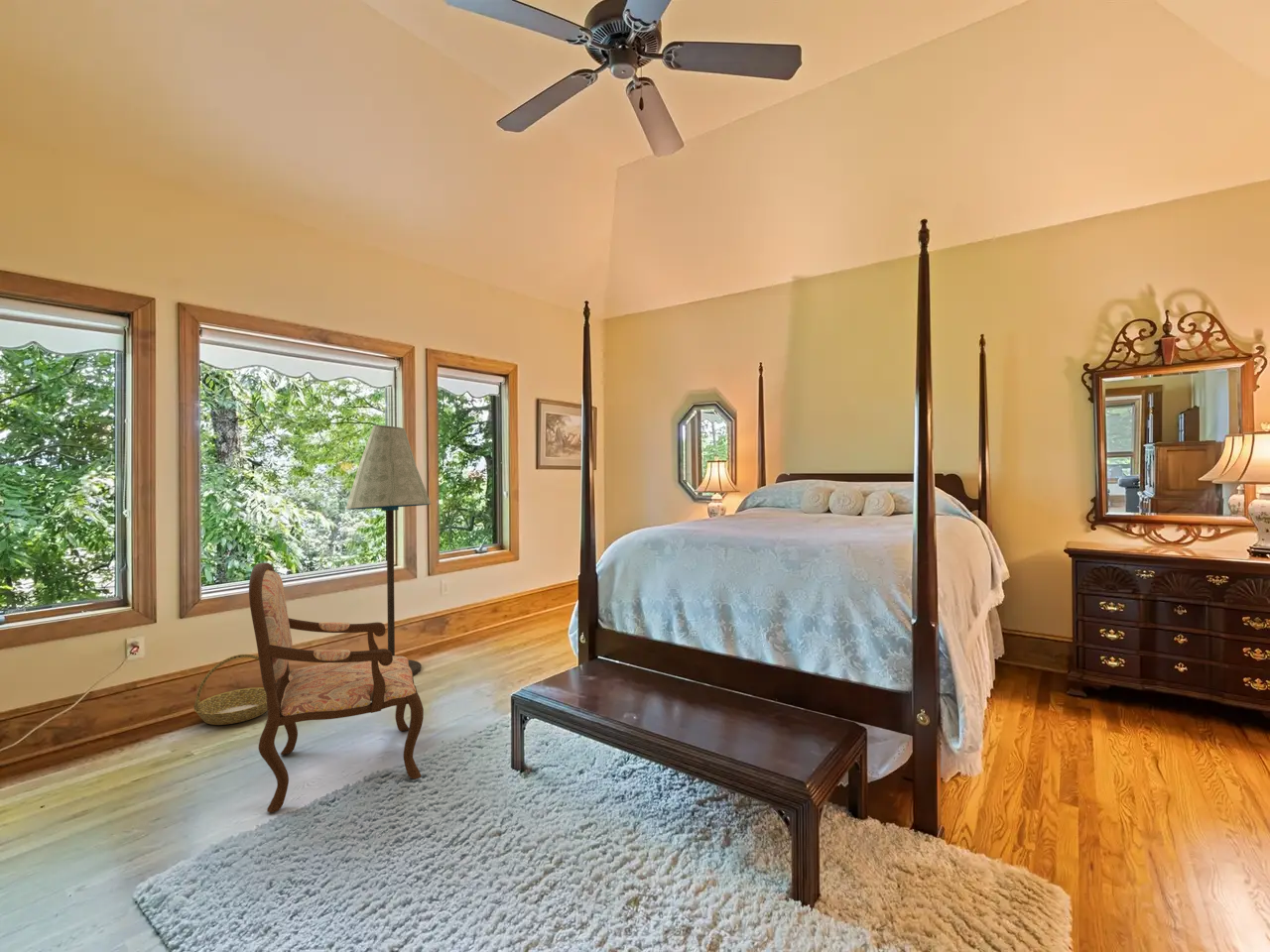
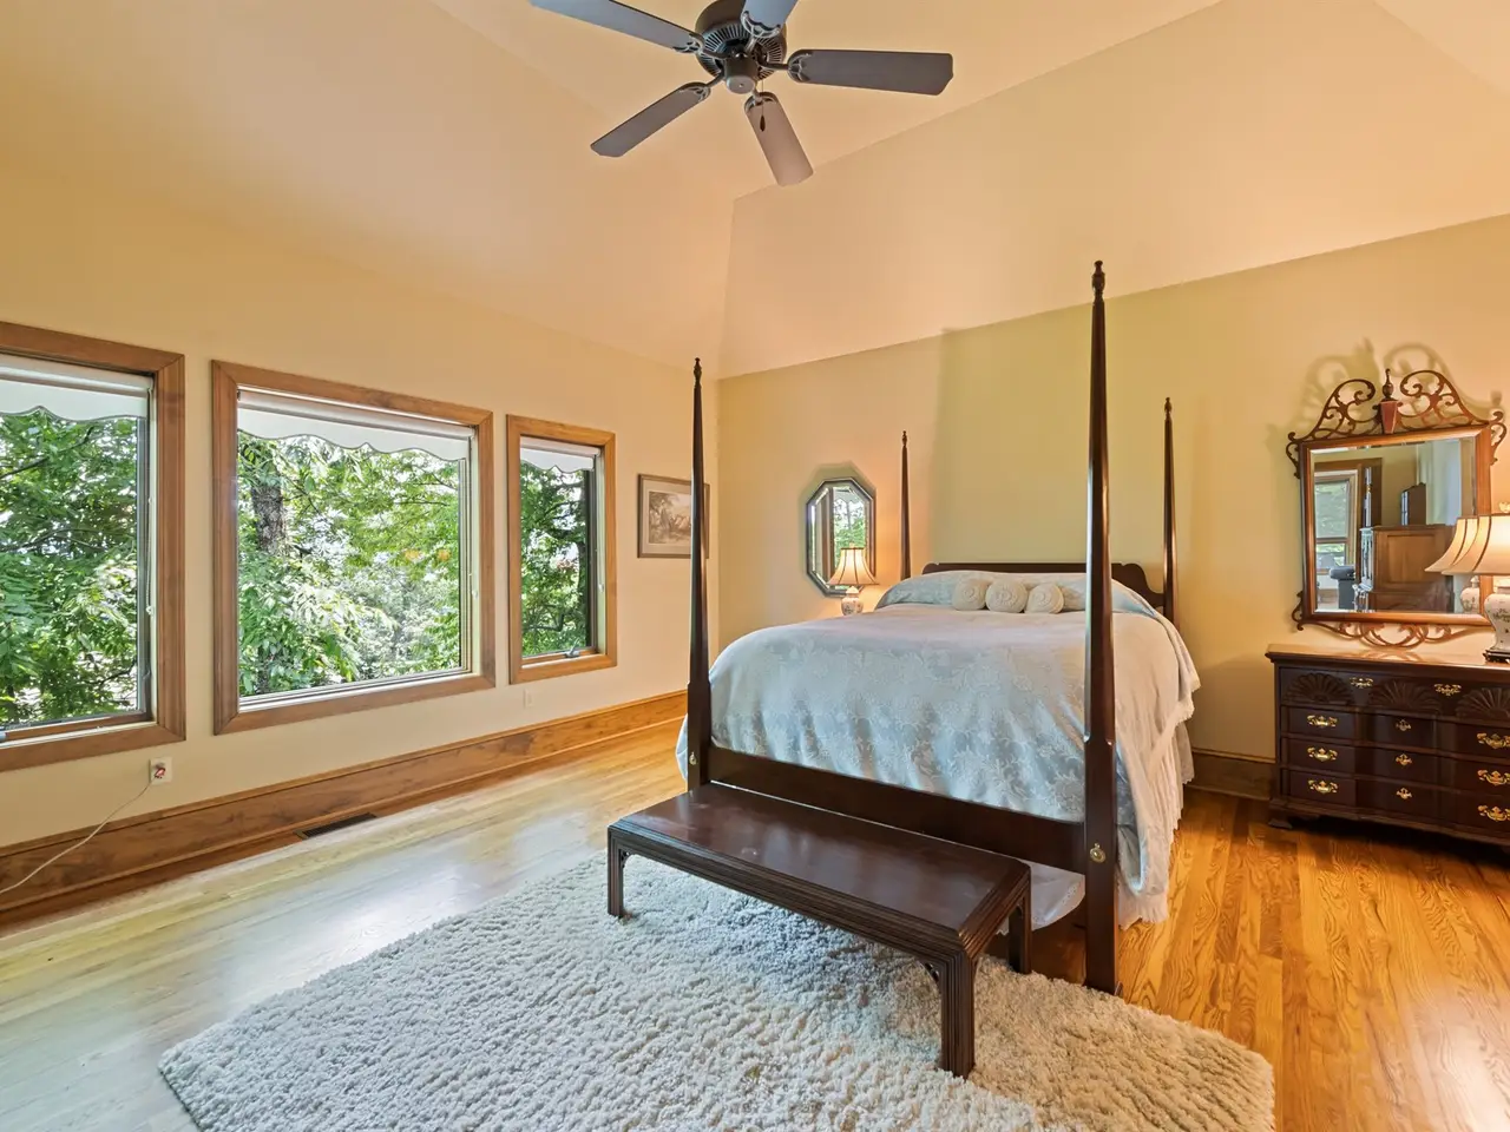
- armchair [248,562,425,813]
- floor lamp [345,424,432,676]
- basket [193,654,268,726]
